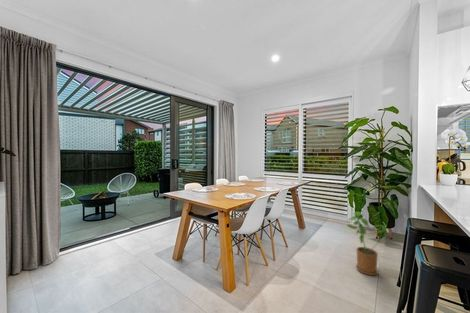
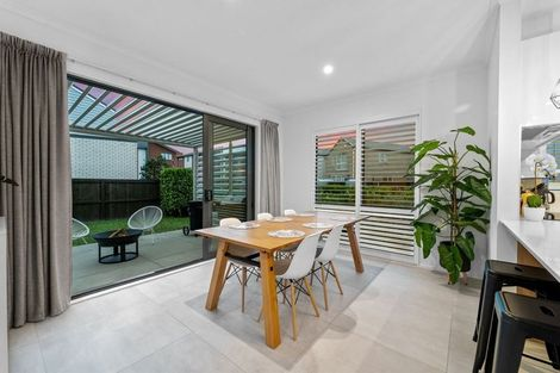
- house plant [345,211,390,276]
